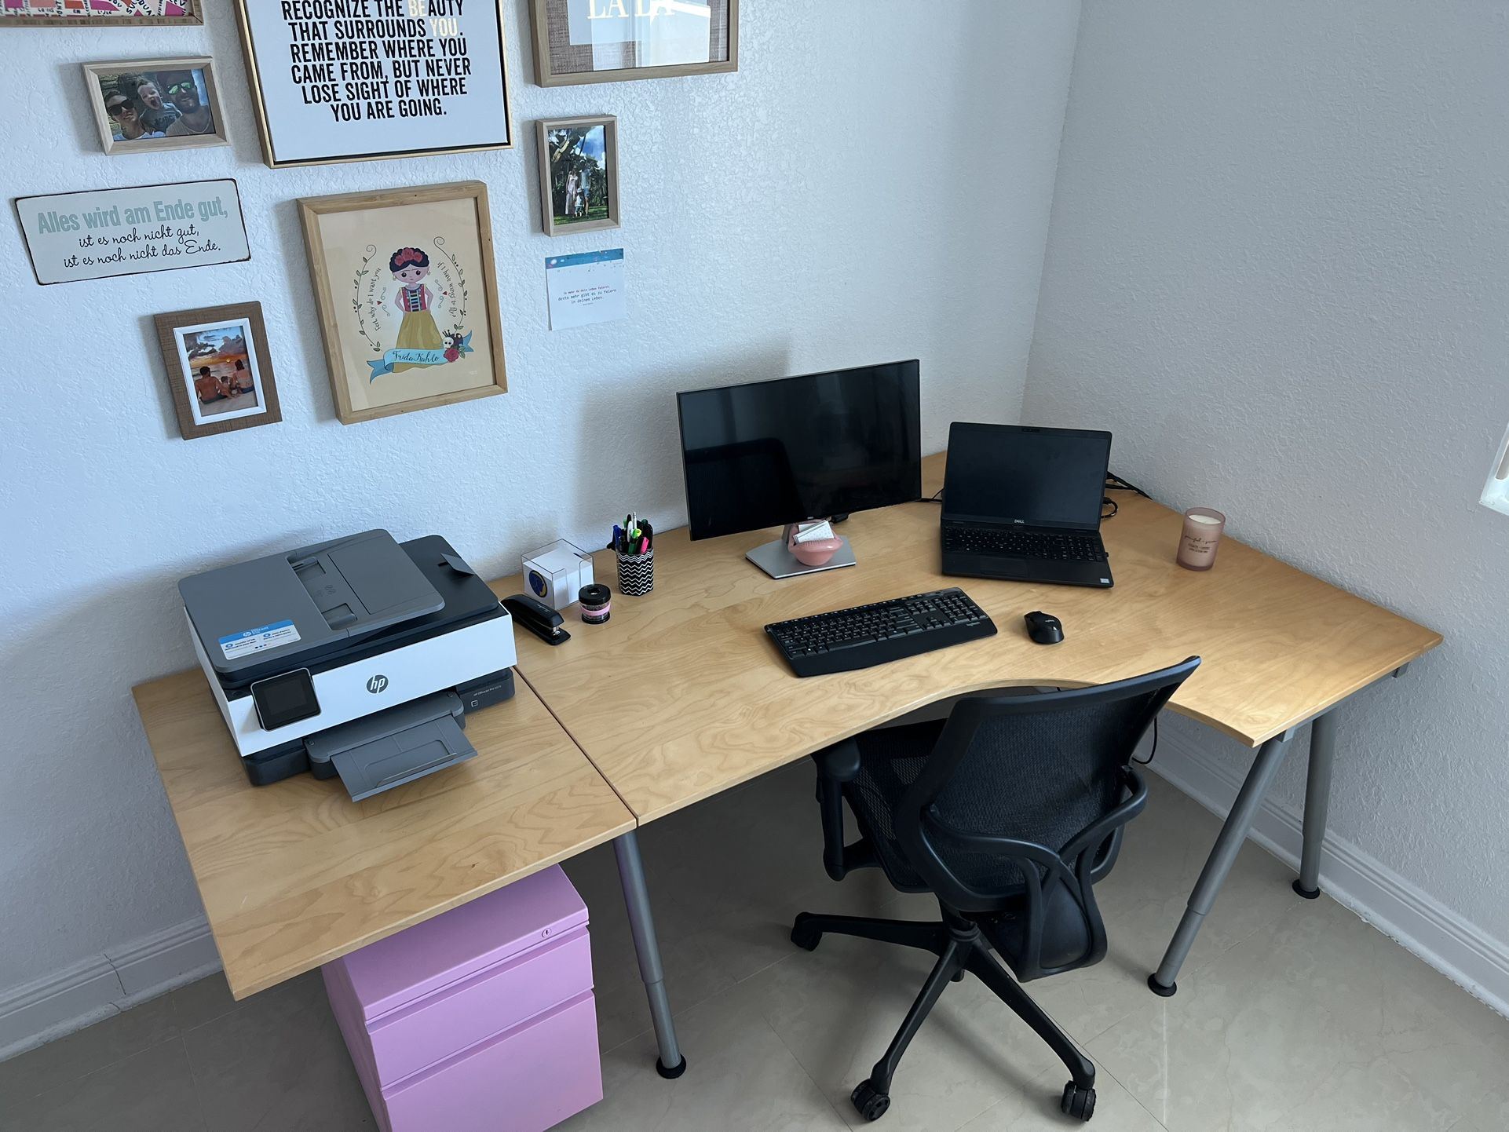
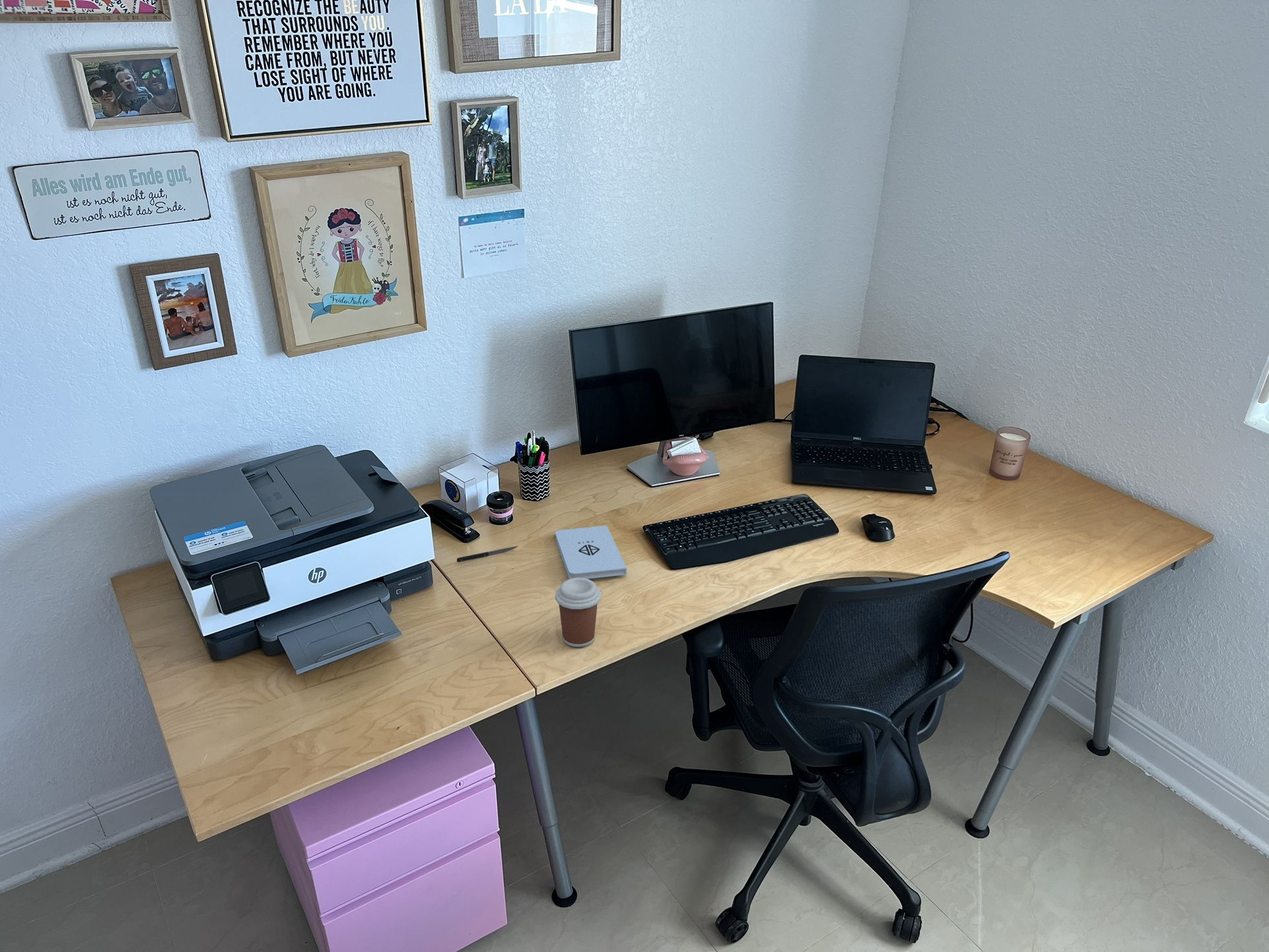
+ kitchen knife [456,545,518,562]
+ notepad [555,525,627,579]
+ coffee cup [555,578,602,648]
